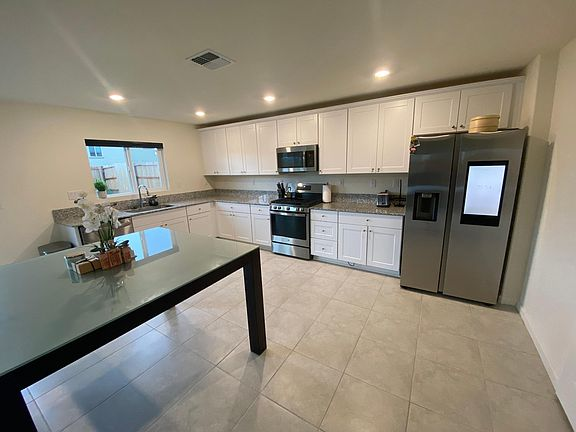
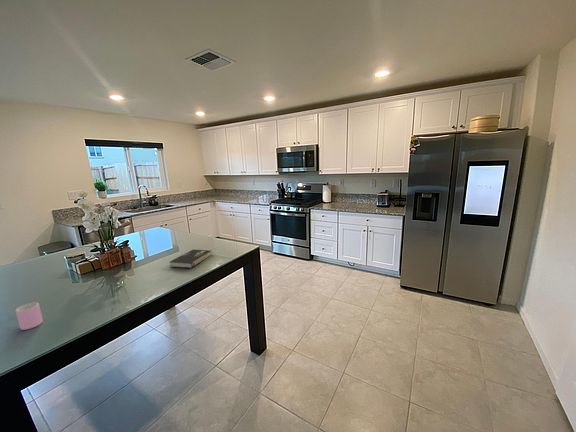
+ book [169,249,213,269]
+ cup [15,301,44,331]
